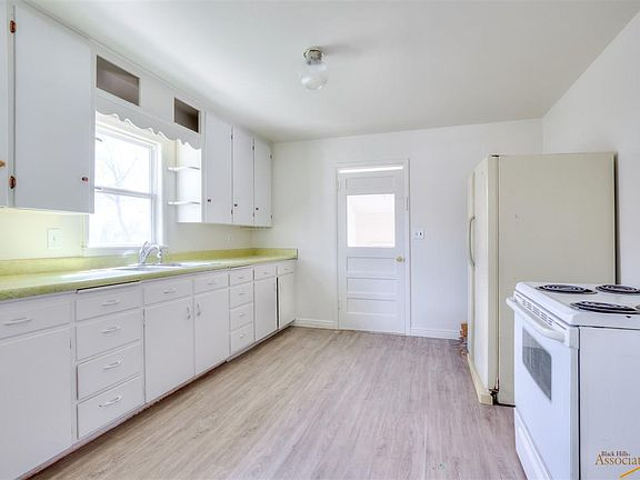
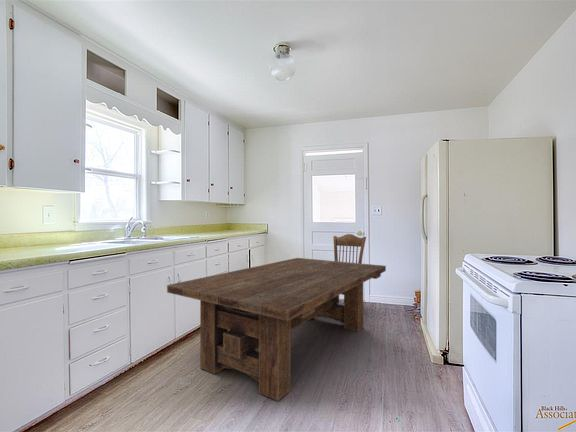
+ dining table [166,257,387,402]
+ dining chair [332,233,367,264]
